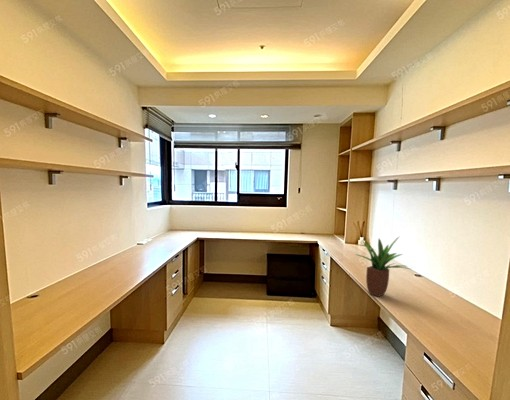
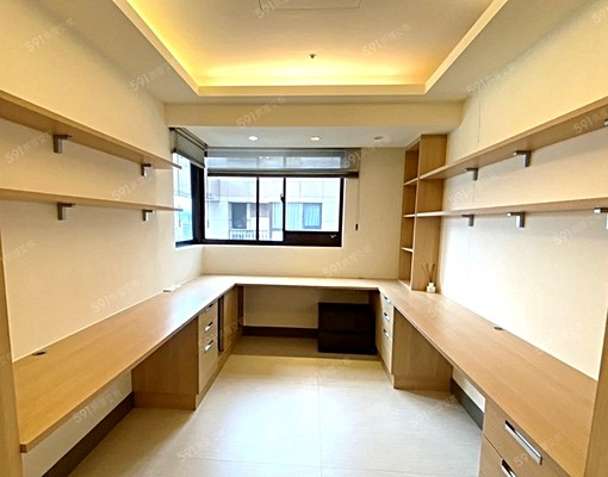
- potted plant [354,235,411,298]
